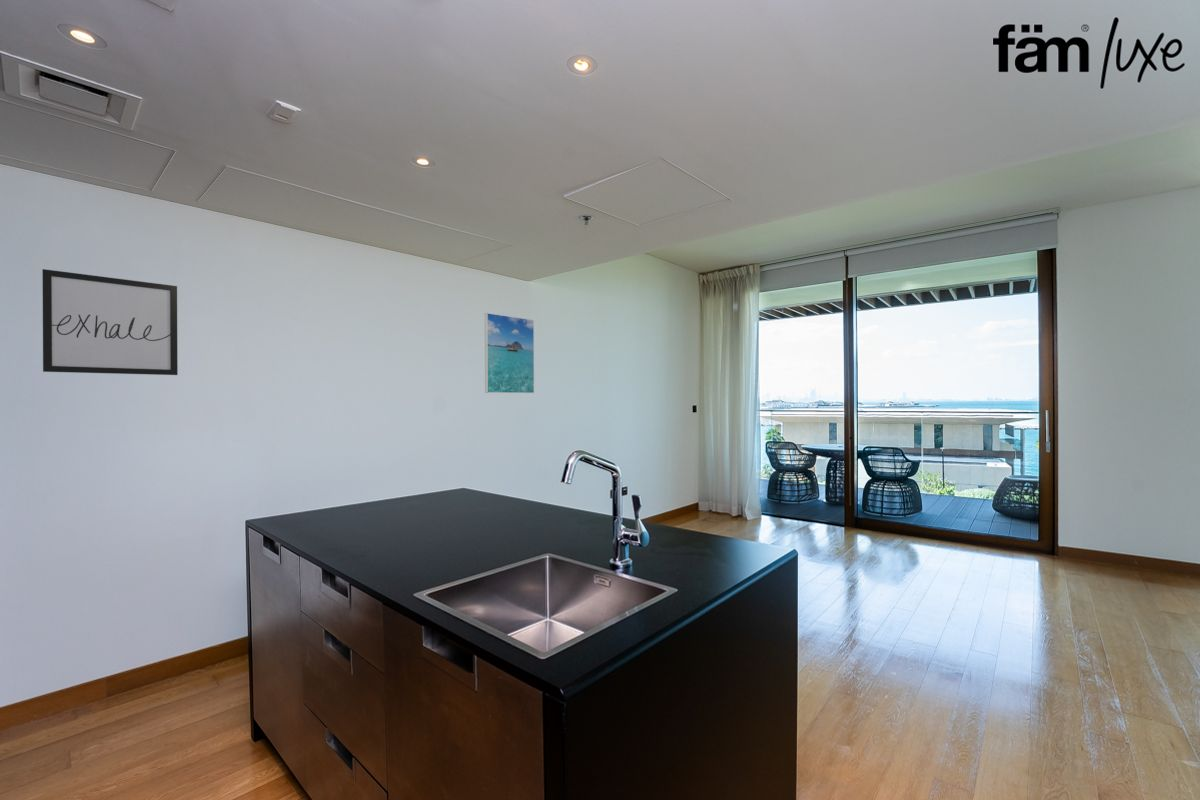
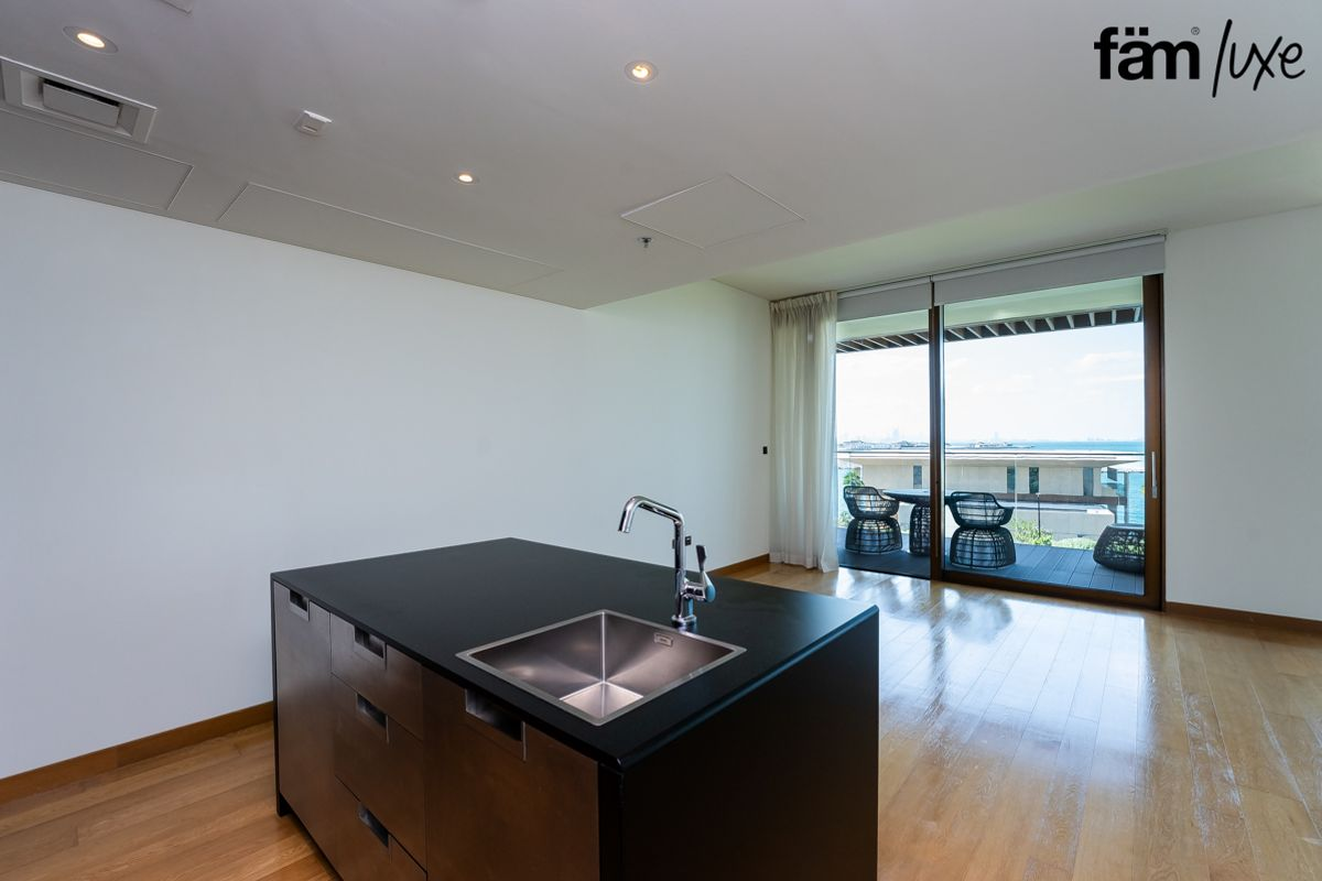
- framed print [484,312,535,394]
- wall art [41,268,179,376]
